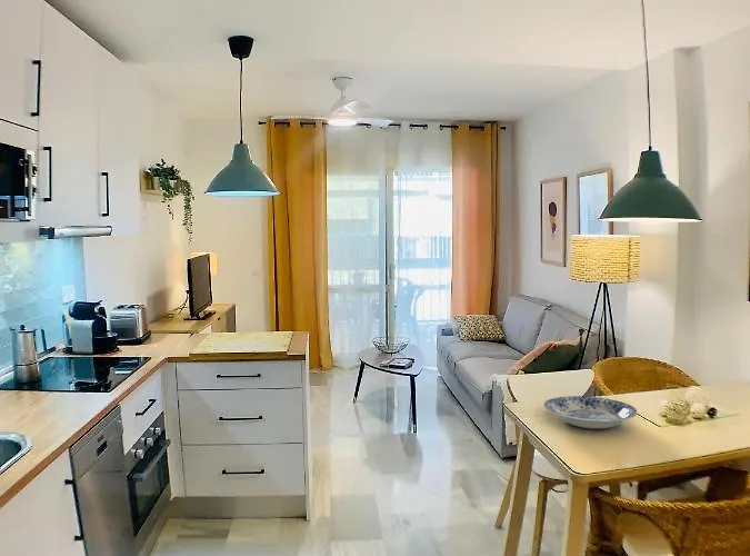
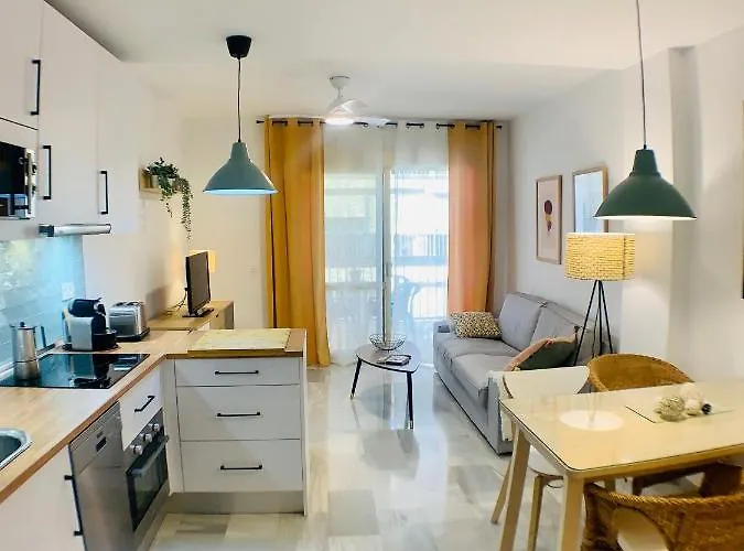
- plate [543,395,639,429]
